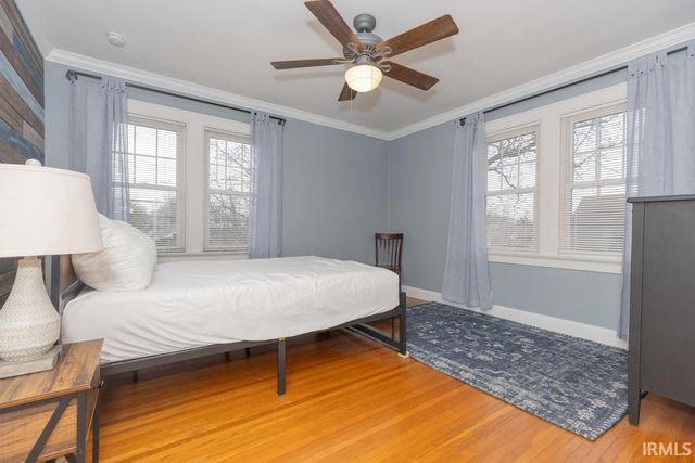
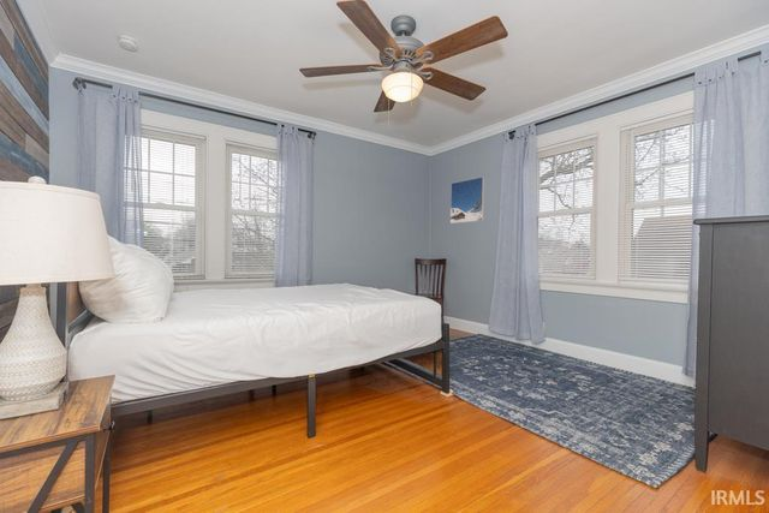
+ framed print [449,175,485,225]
